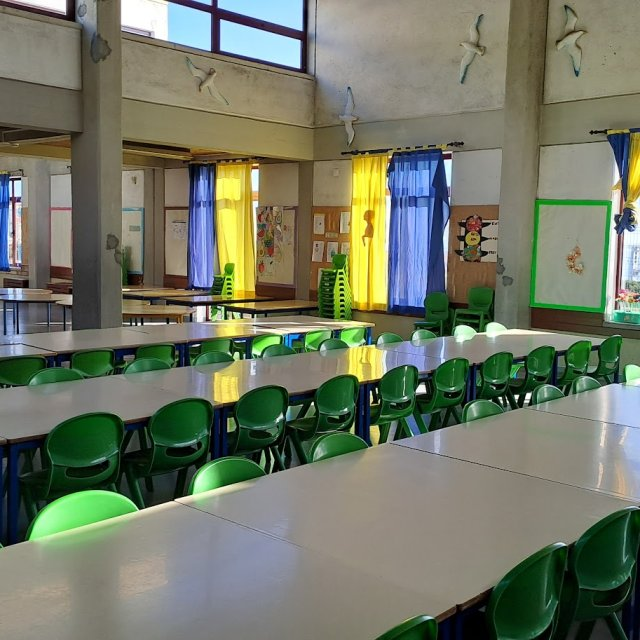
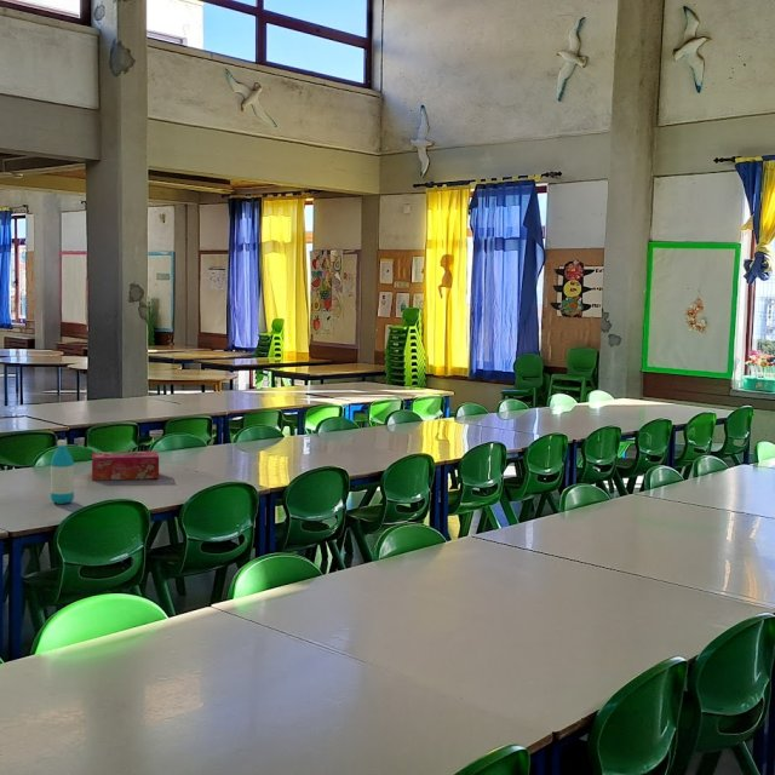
+ water bottle [50,438,75,505]
+ tissue box [91,450,160,482]
